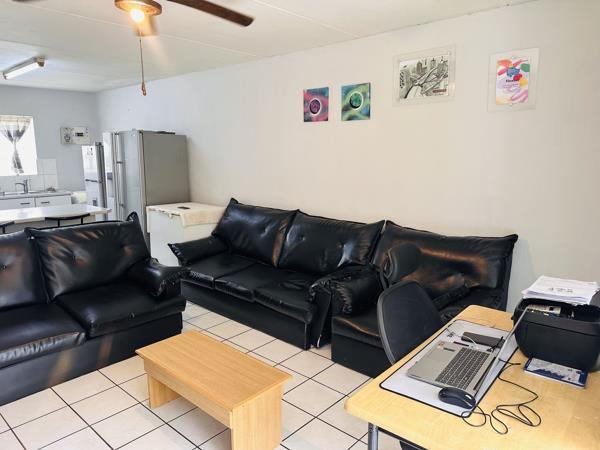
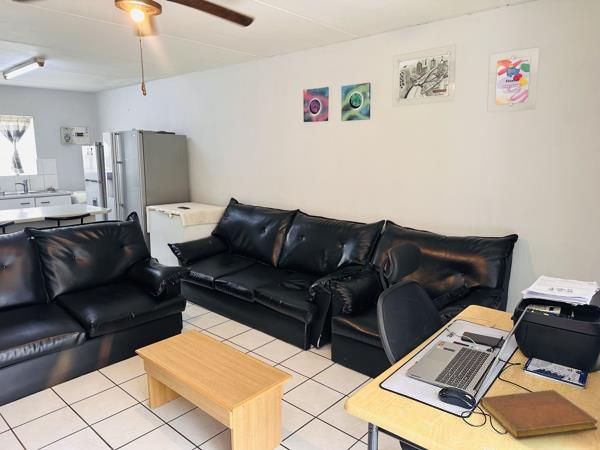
+ notebook [479,389,598,440]
